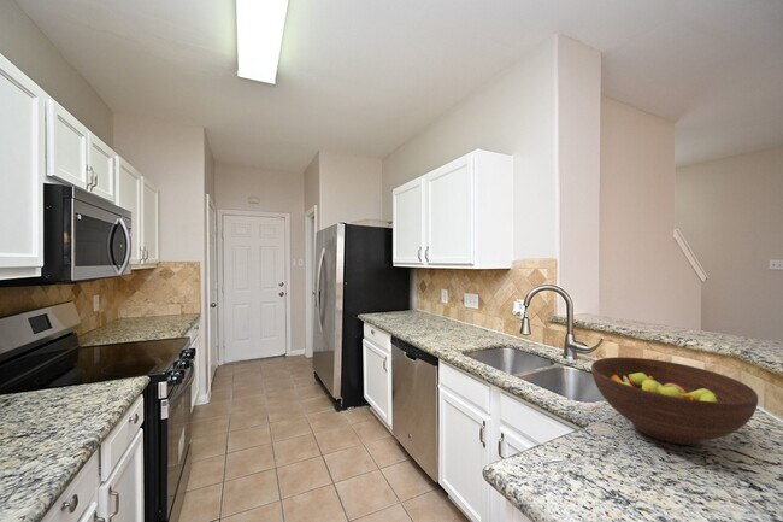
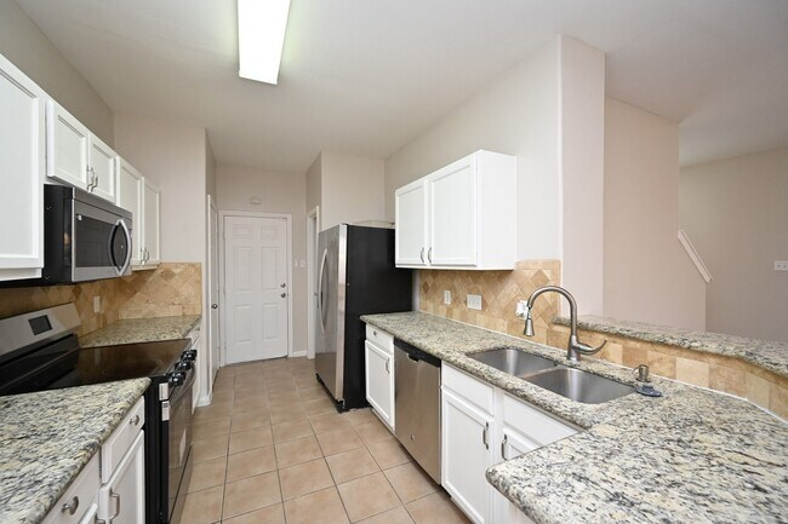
- fruit bowl [590,356,759,446]
